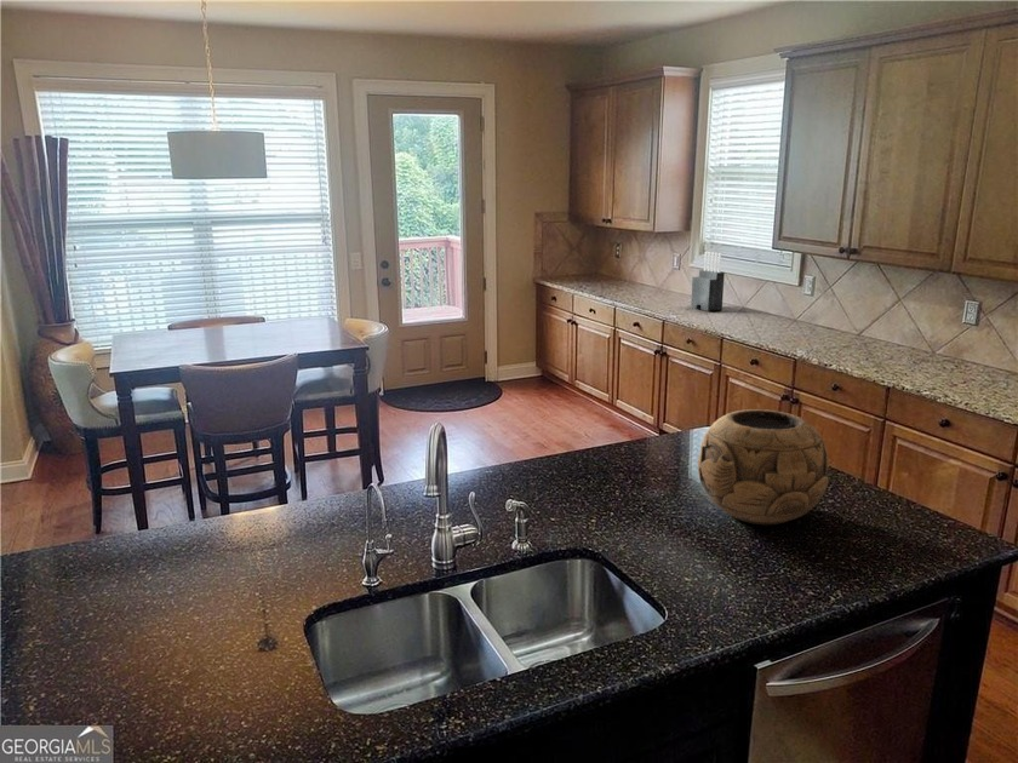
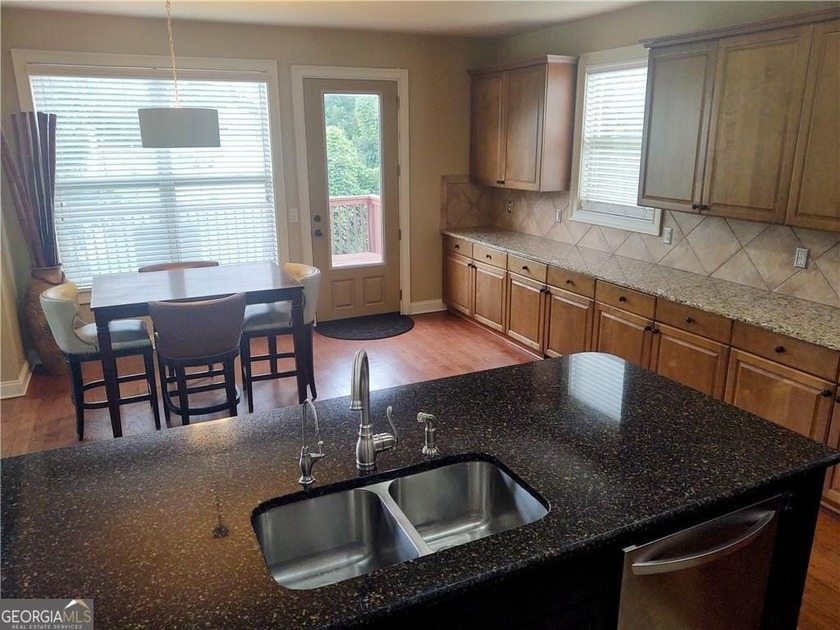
- knife block [690,251,726,312]
- decorative bowl [697,408,830,526]
